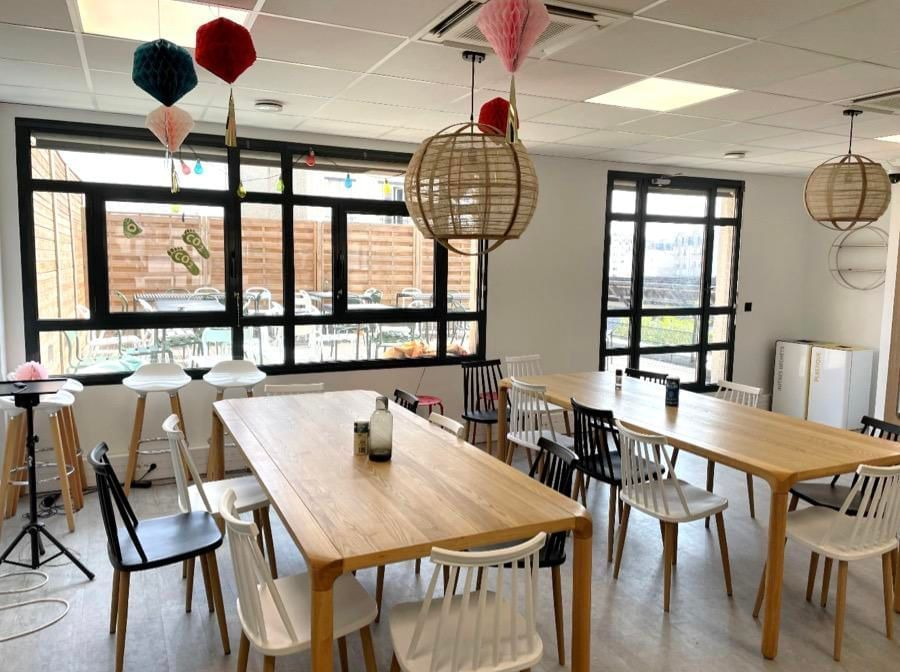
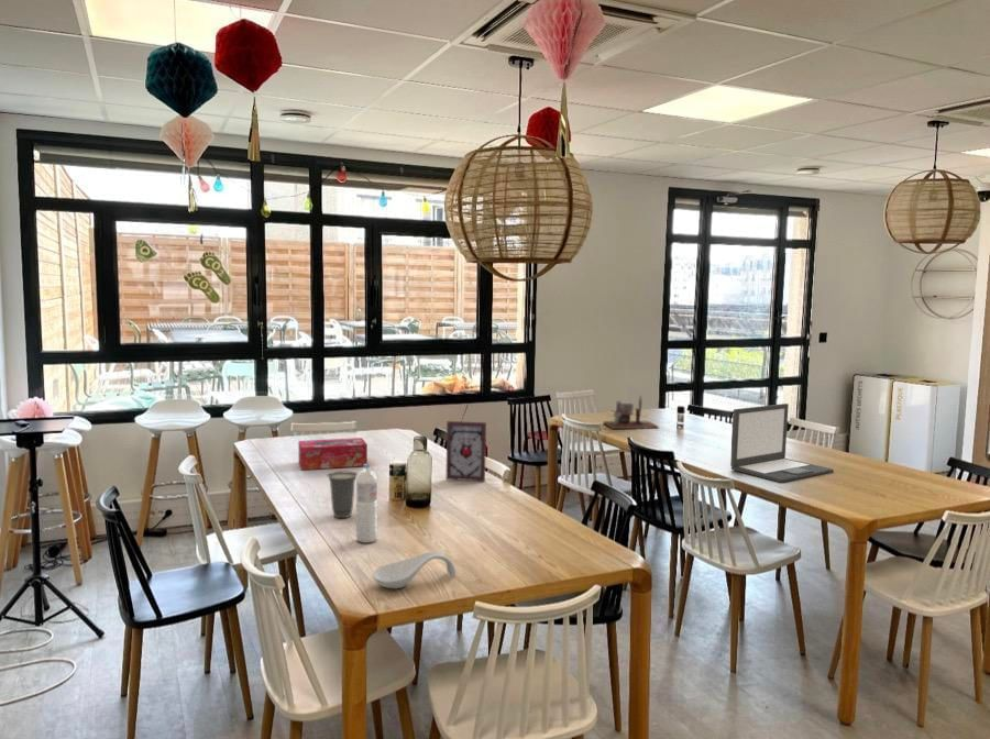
+ water bottle [355,463,378,544]
+ cup [326,471,359,519]
+ tissue box [297,437,369,471]
+ desk organizer [603,395,660,430]
+ spoon rest [372,551,457,589]
+ laptop [729,402,835,484]
+ picture frame [444,420,487,483]
